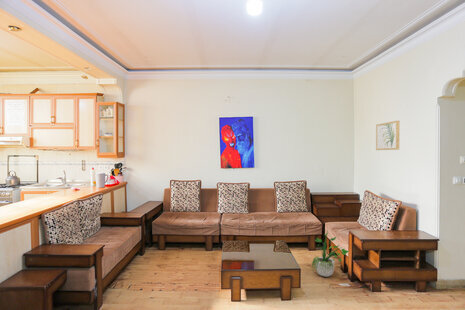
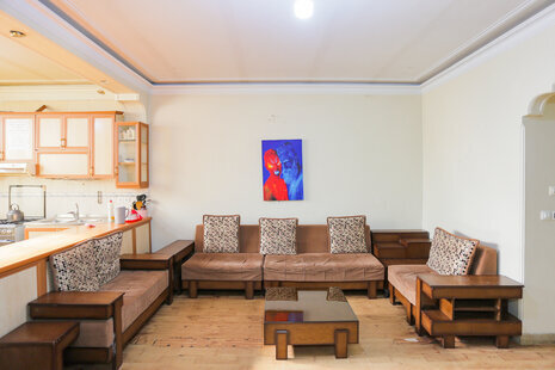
- potted plant [311,229,350,278]
- wall art [375,120,400,151]
